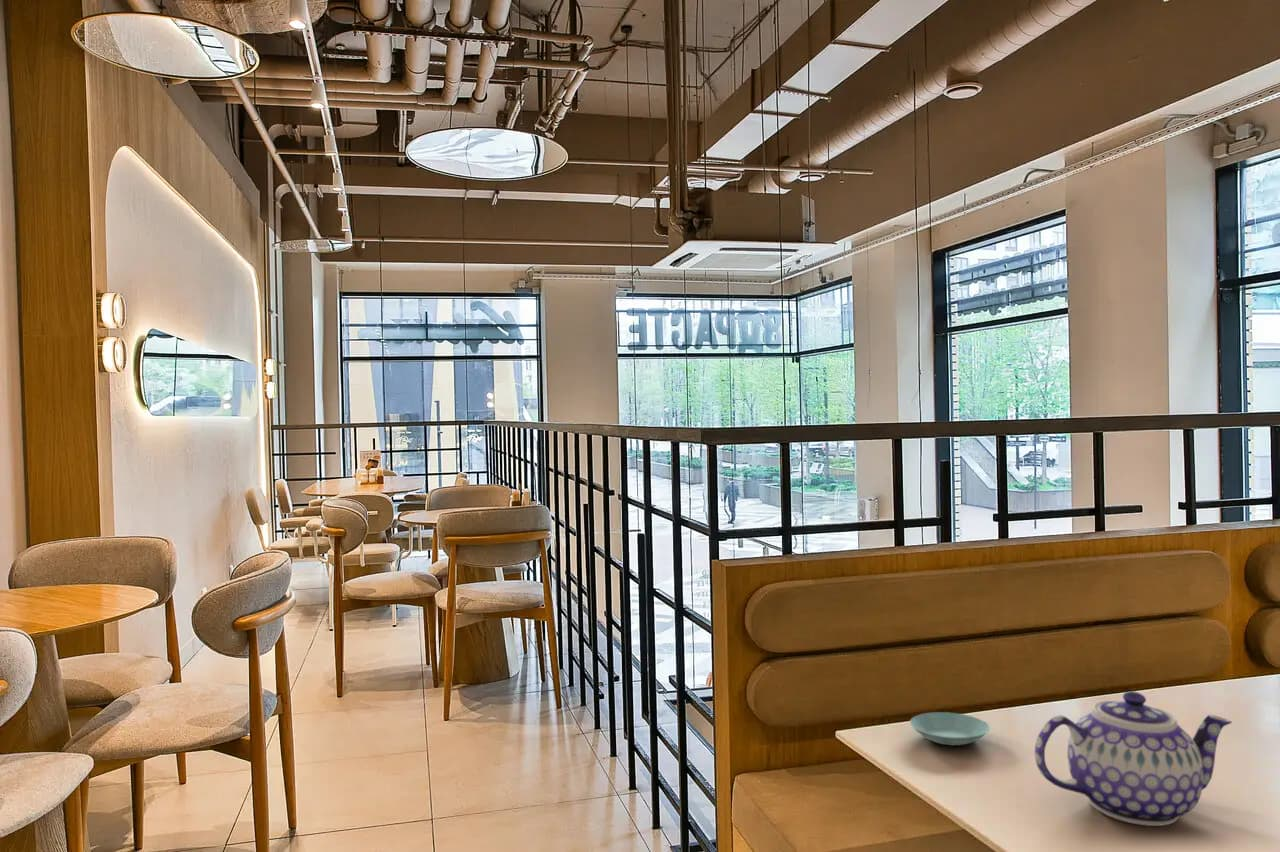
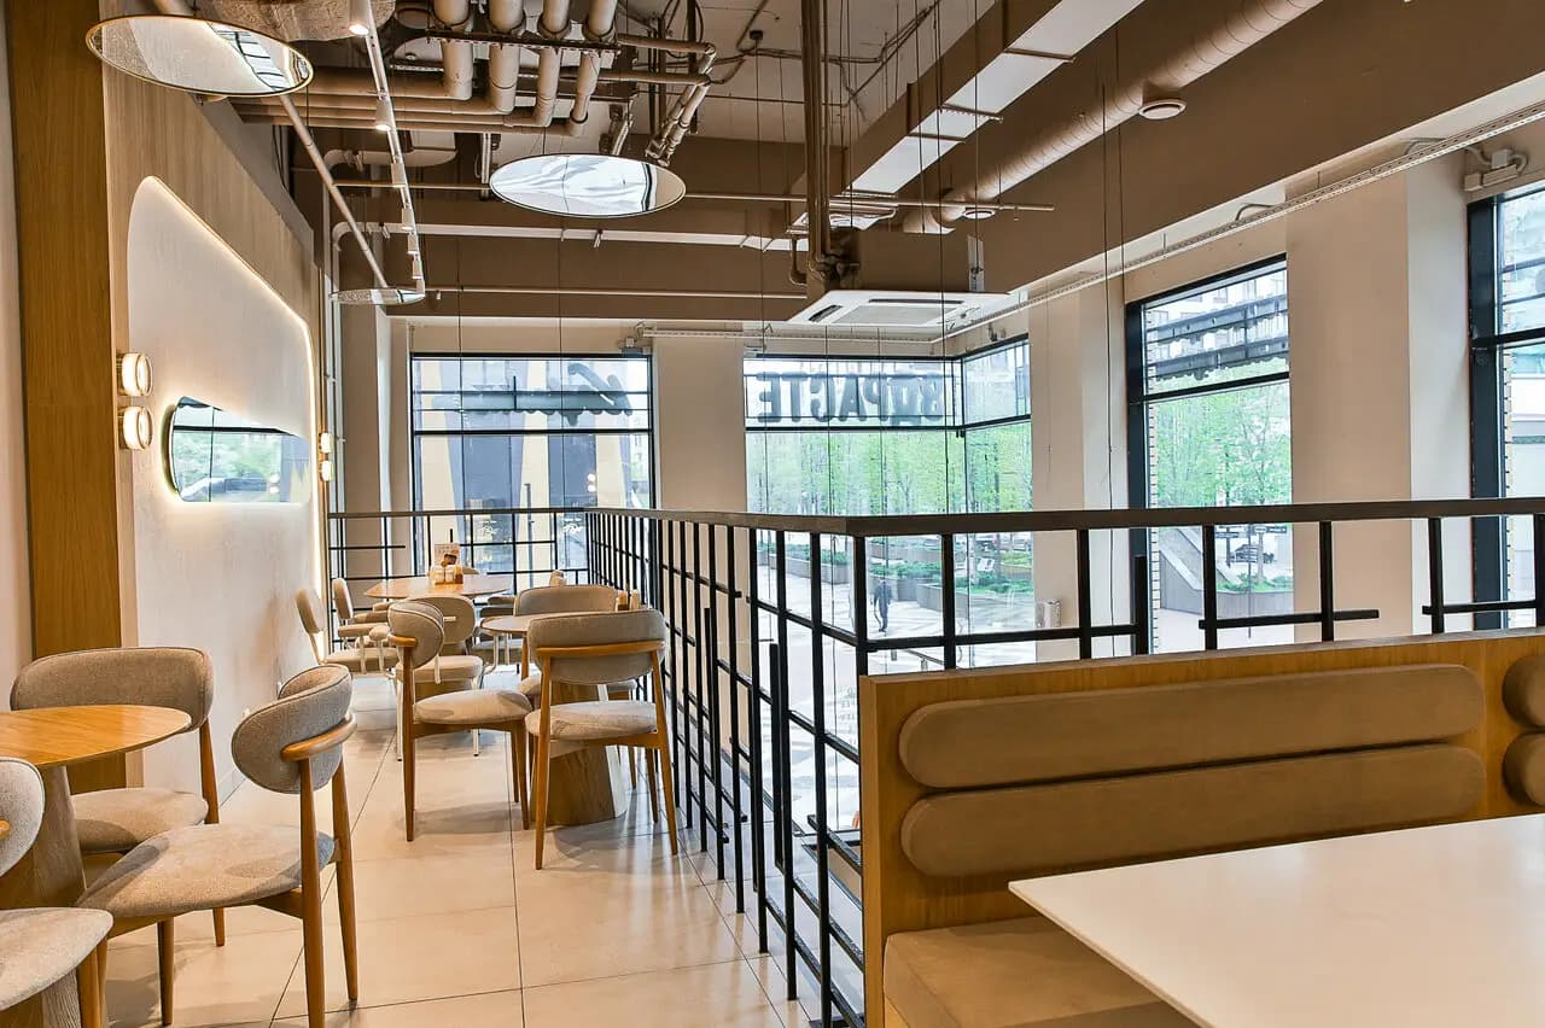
- teapot [1034,690,1233,827]
- saucer [909,711,990,746]
